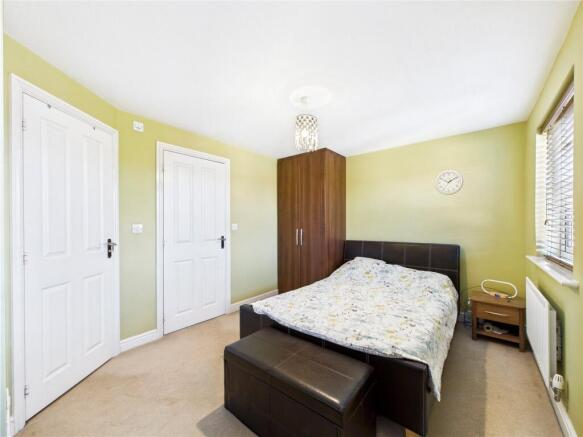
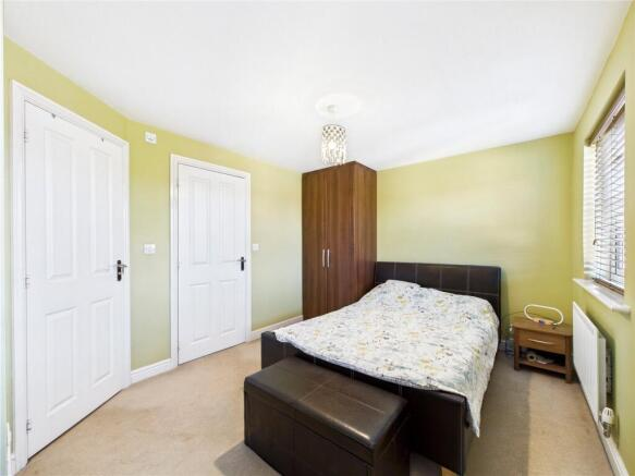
- wall clock [434,169,464,196]
